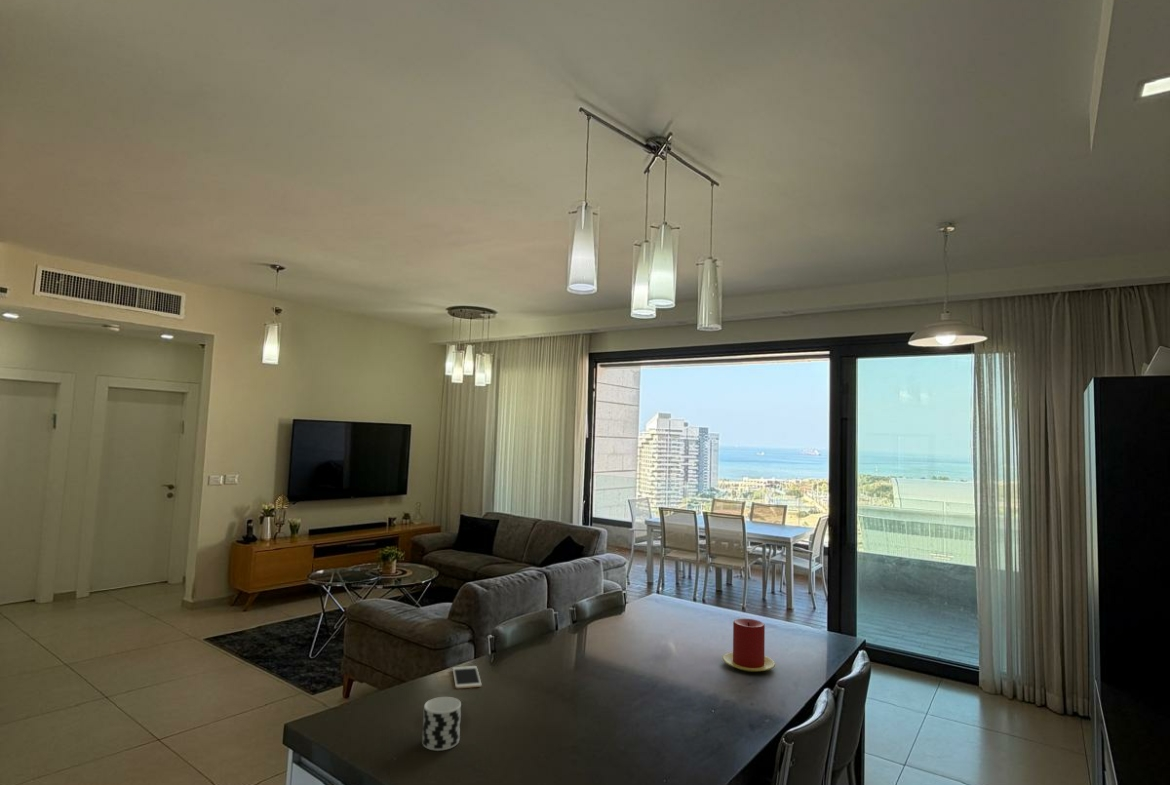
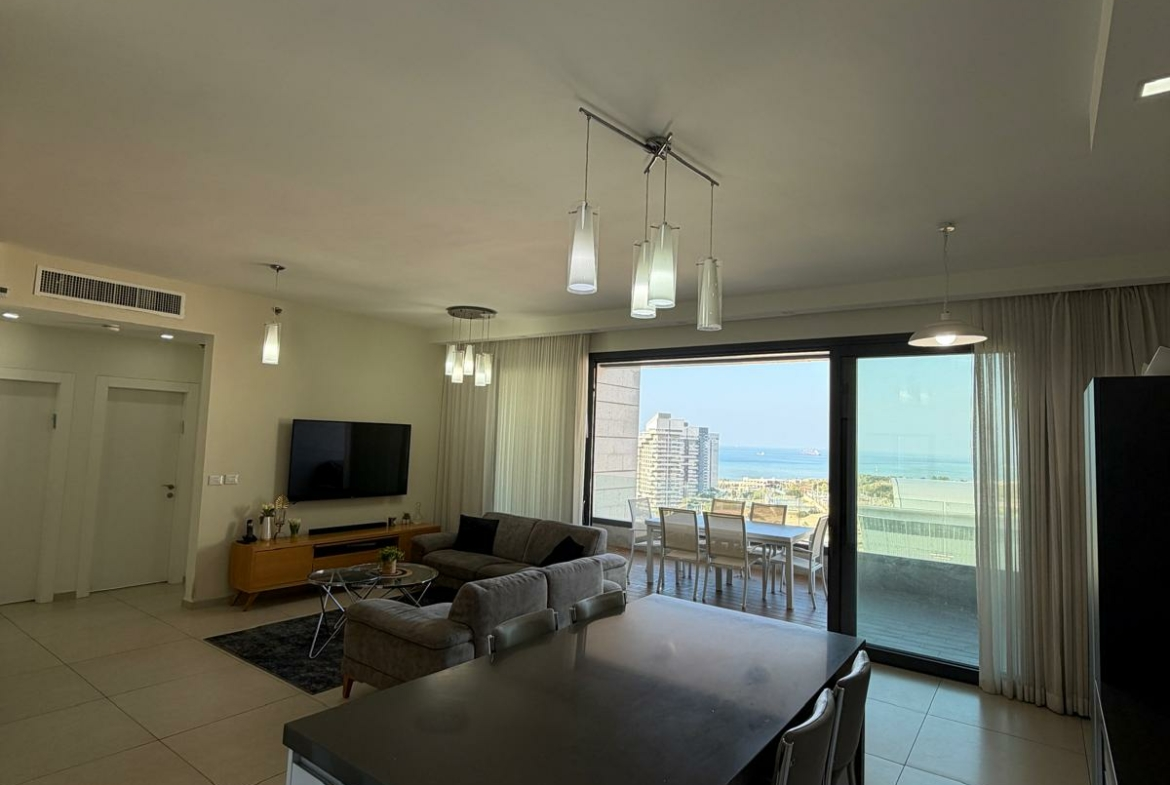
- candle [722,618,776,673]
- cell phone [452,665,483,689]
- cup [421,696,462,752]
